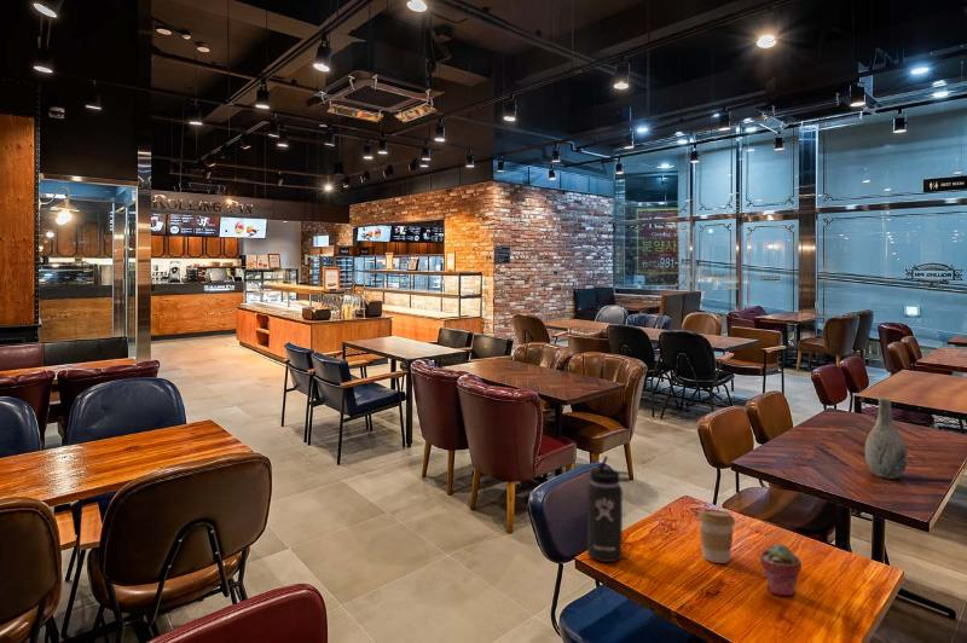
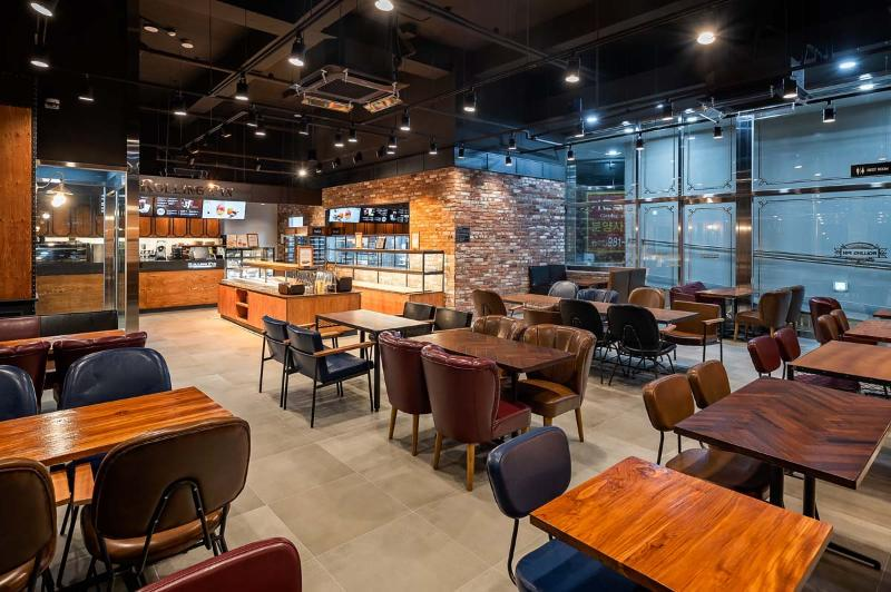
- potted succulent [759,543,803,597]
- vase [864,396,909,480]
- coffee cup [697,508,736,564]
- thermos bottle [586,454,631,563]
